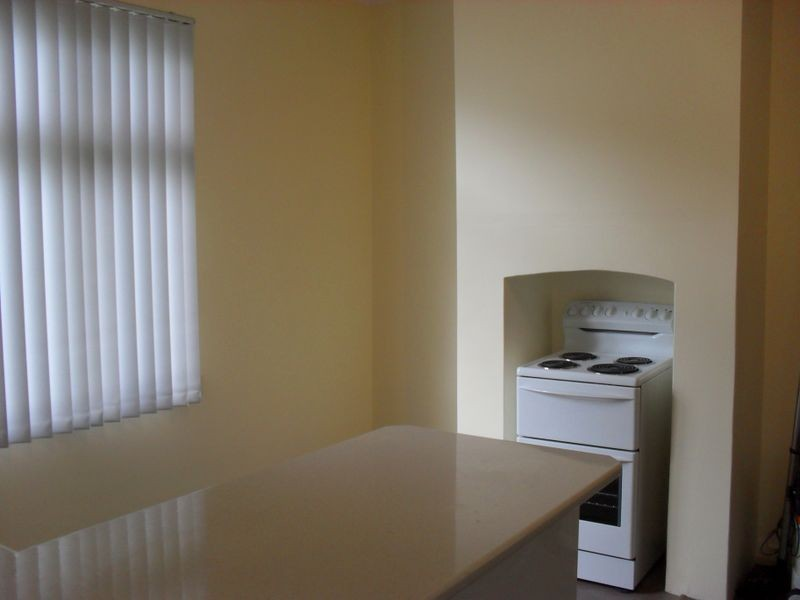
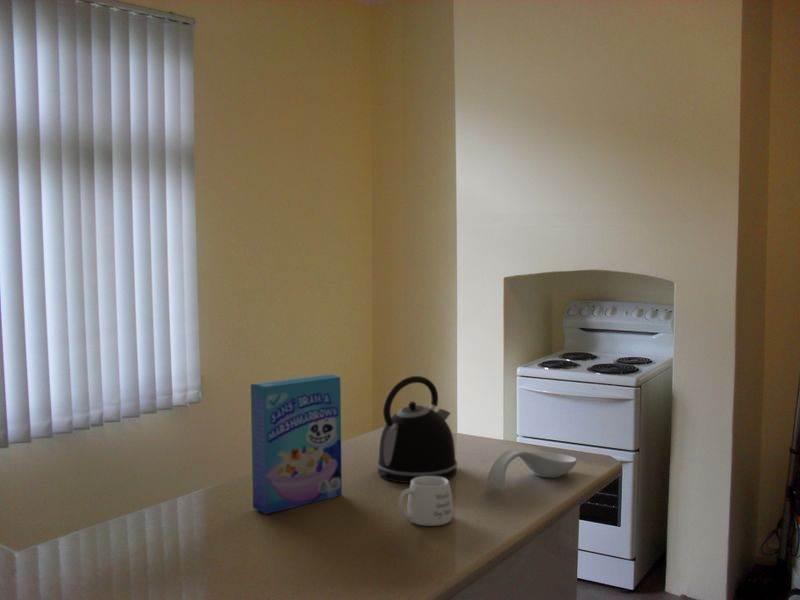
+ kettle [376,375,459,484]
+ cereal box [250,373,343,515]
+ spoon rest [486,448,578,490]
+ mug [397,476,454,527]
